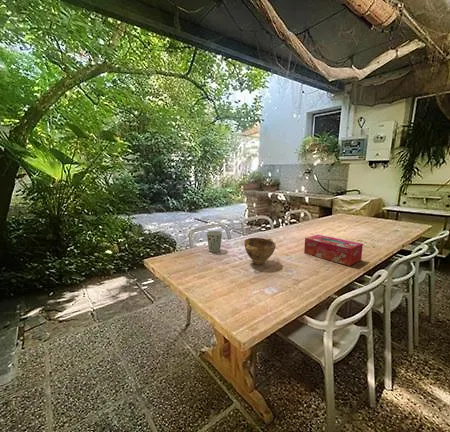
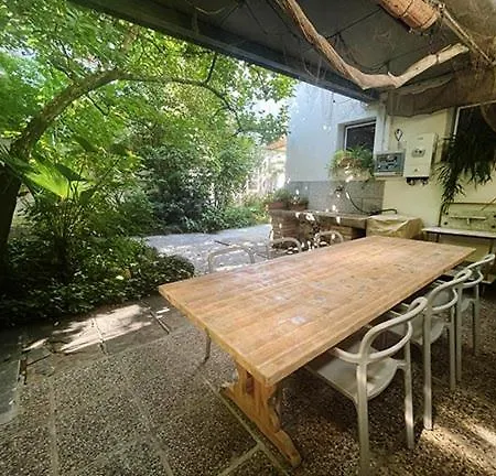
- tissue box [303,234,364,267]
- bowl [243,237,277,266]
- cup [206,230,223,253]
